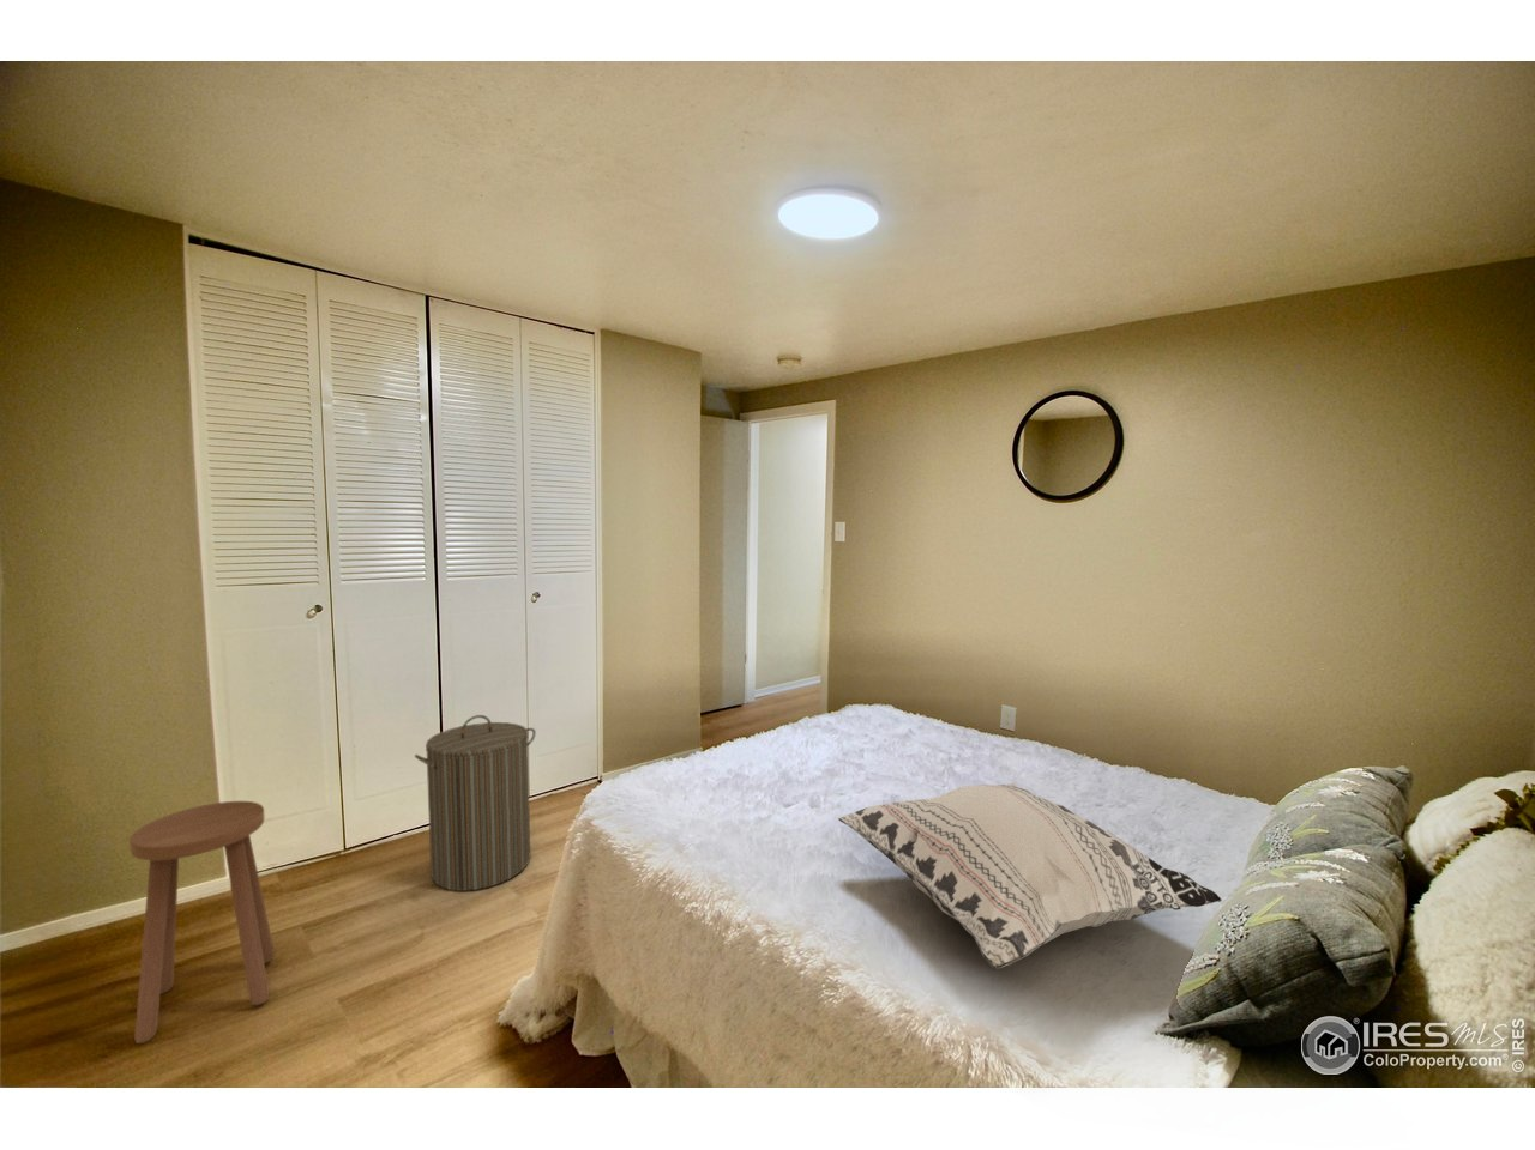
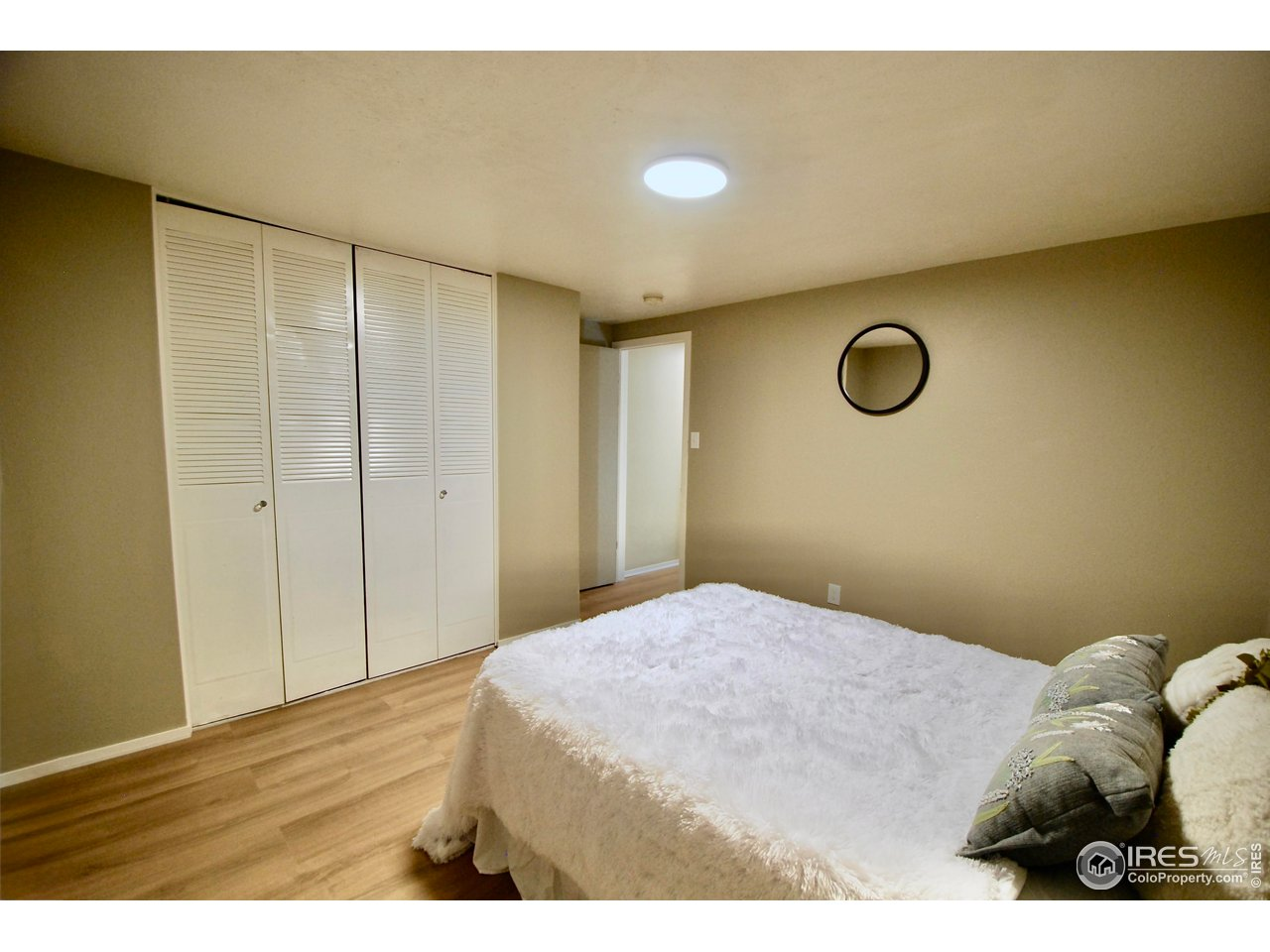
- decorative pillow [838,782,1223,969]
- laundry hamper [413,714,538,893]
- stool [128,800,276,1045]
